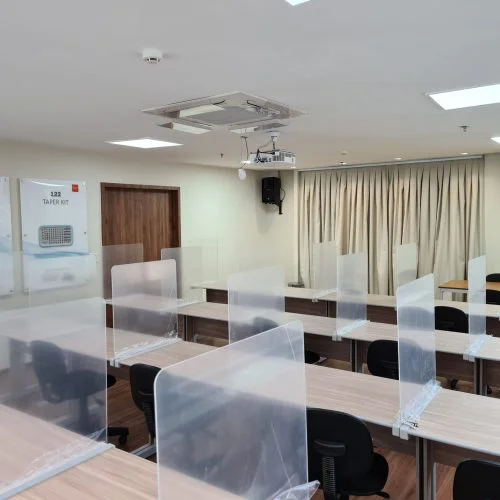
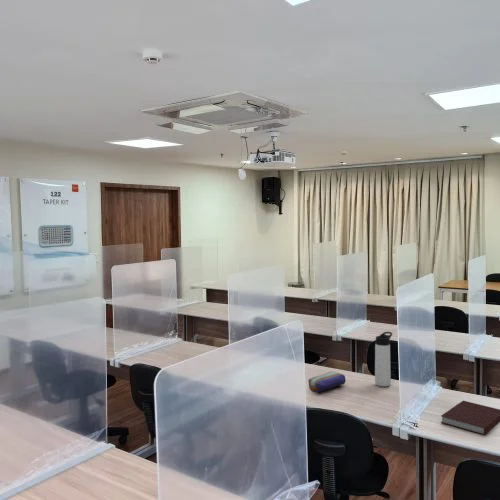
+ pencil case [307,371,347,393]
+ thermos bottle [374,331,393,388]
+ notebook [440,400,500,436]
